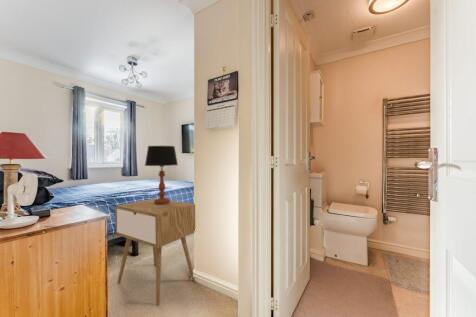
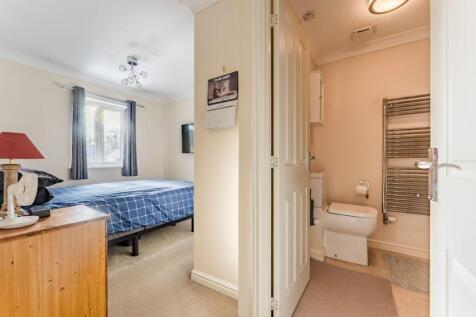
- table lamp [144,145,179,205]
- nightstand [114,197,197,306]
